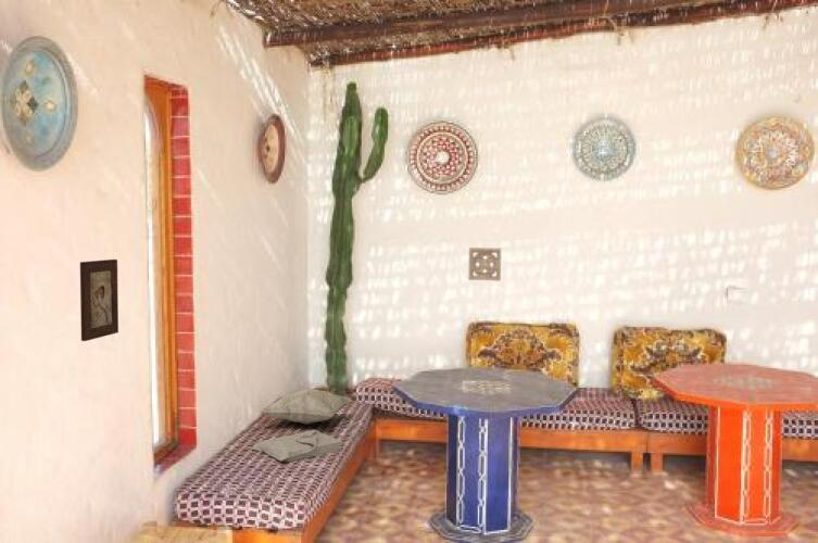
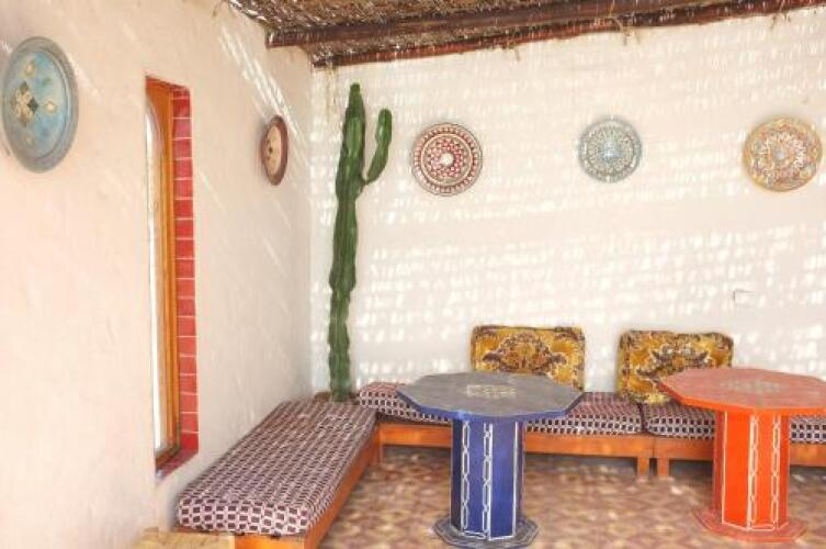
- wall ornament [467,247,502,282]
- religious icon [79,258,119,342]
- decorative pillow [259,388,353,426]
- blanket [249,429,343,463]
